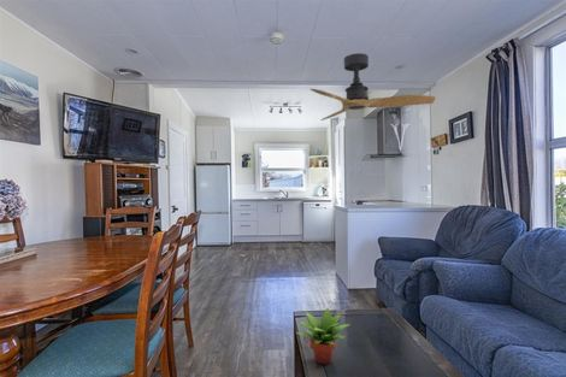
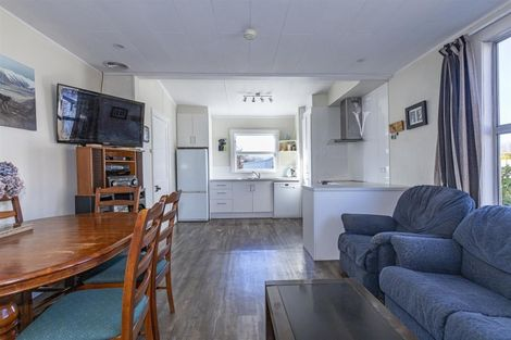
- ceiling fan [309,52,436,122]
- succulent plant [295,307,352,365]
